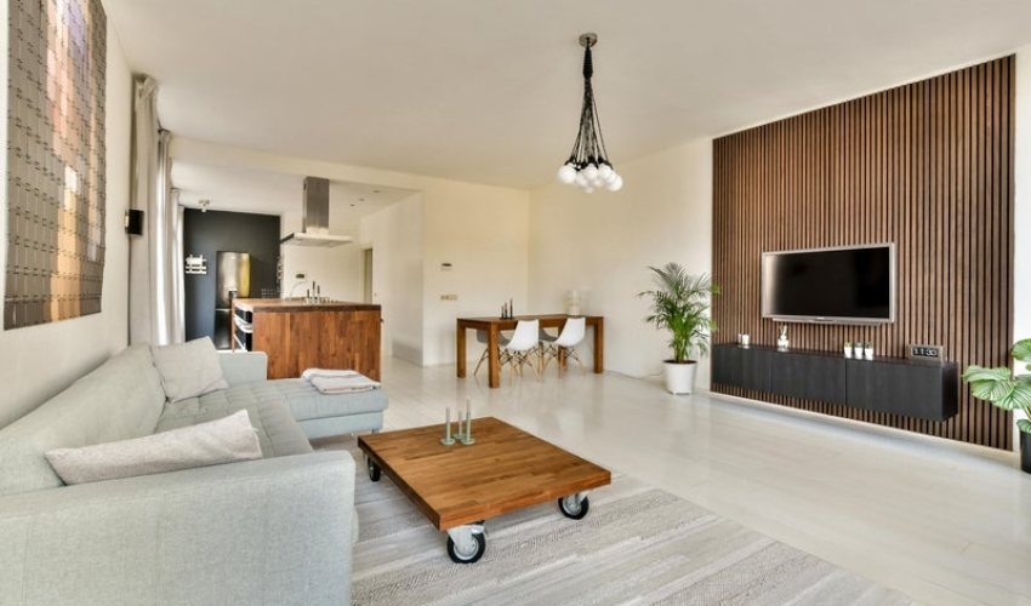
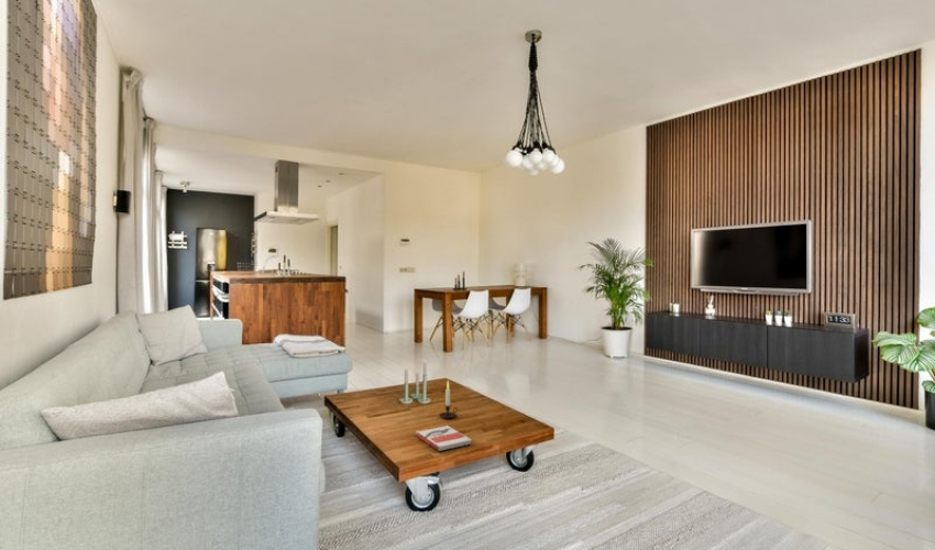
+ book [414,425,473,452]
+ candle [438,380,459,419]
